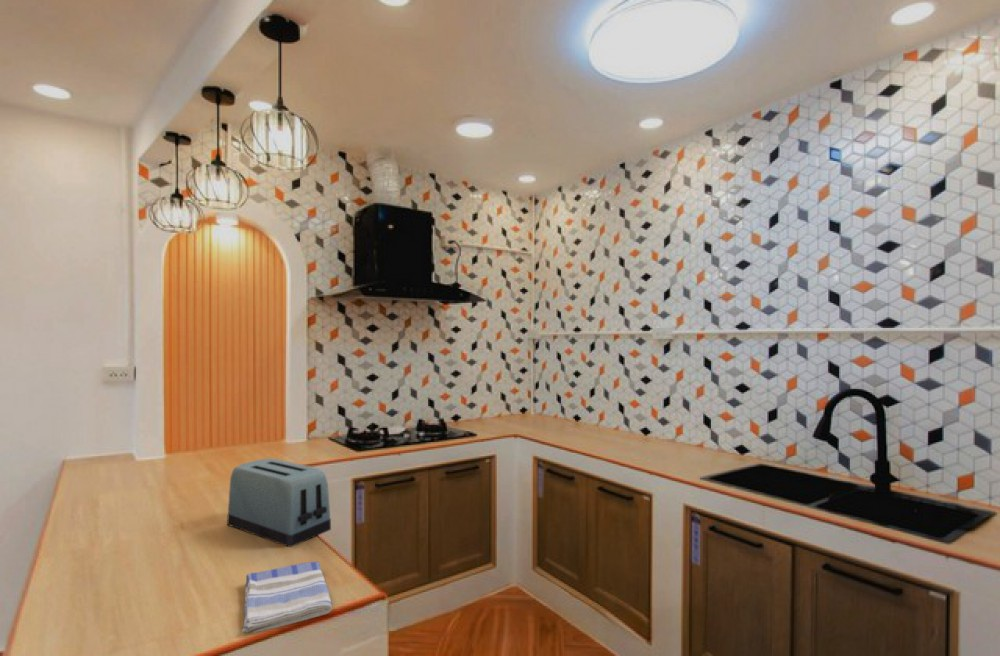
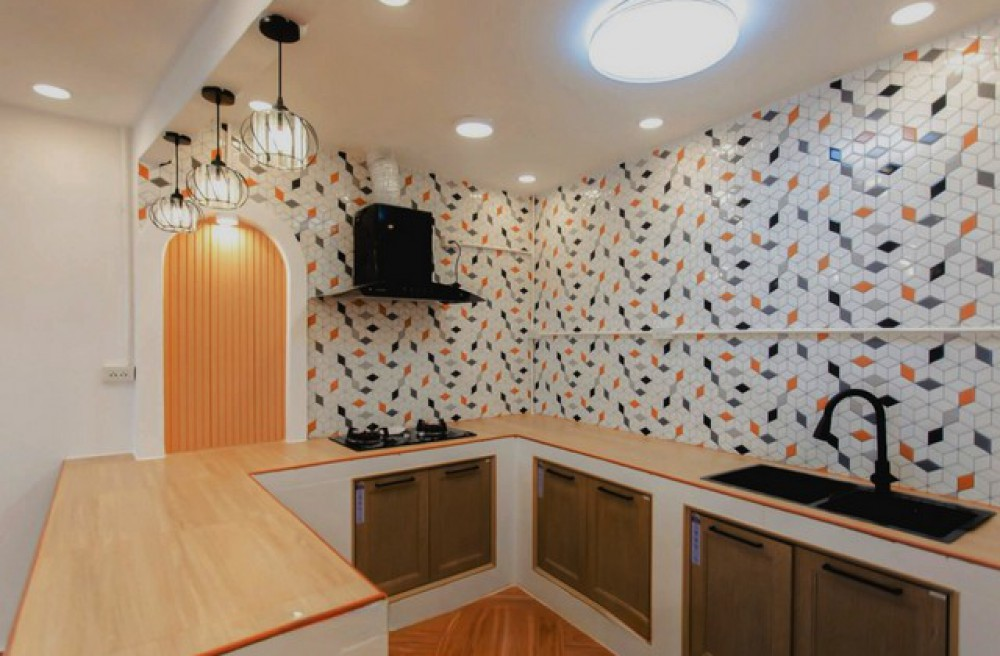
- dish towel [241,561,333,634]
- toaster [226,458,332,548]
